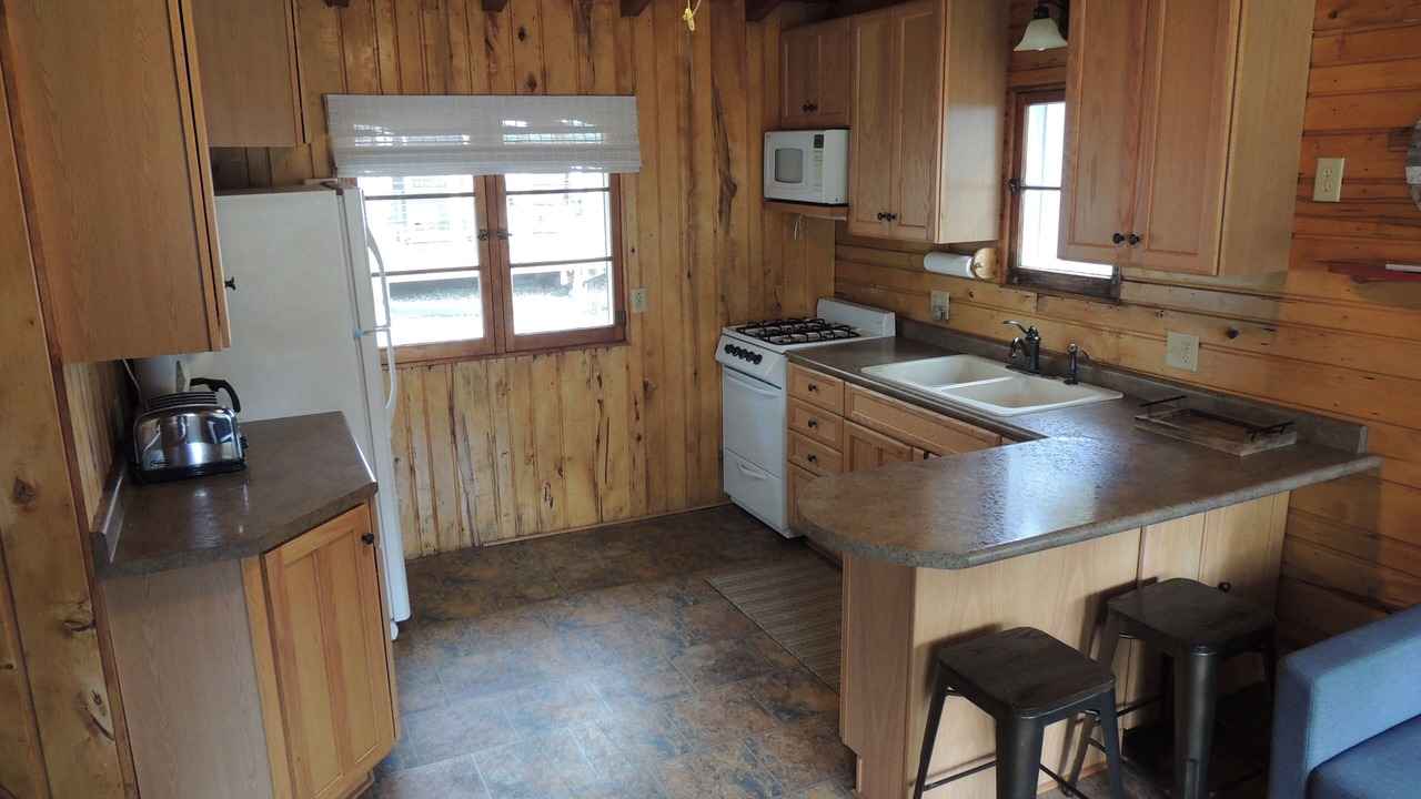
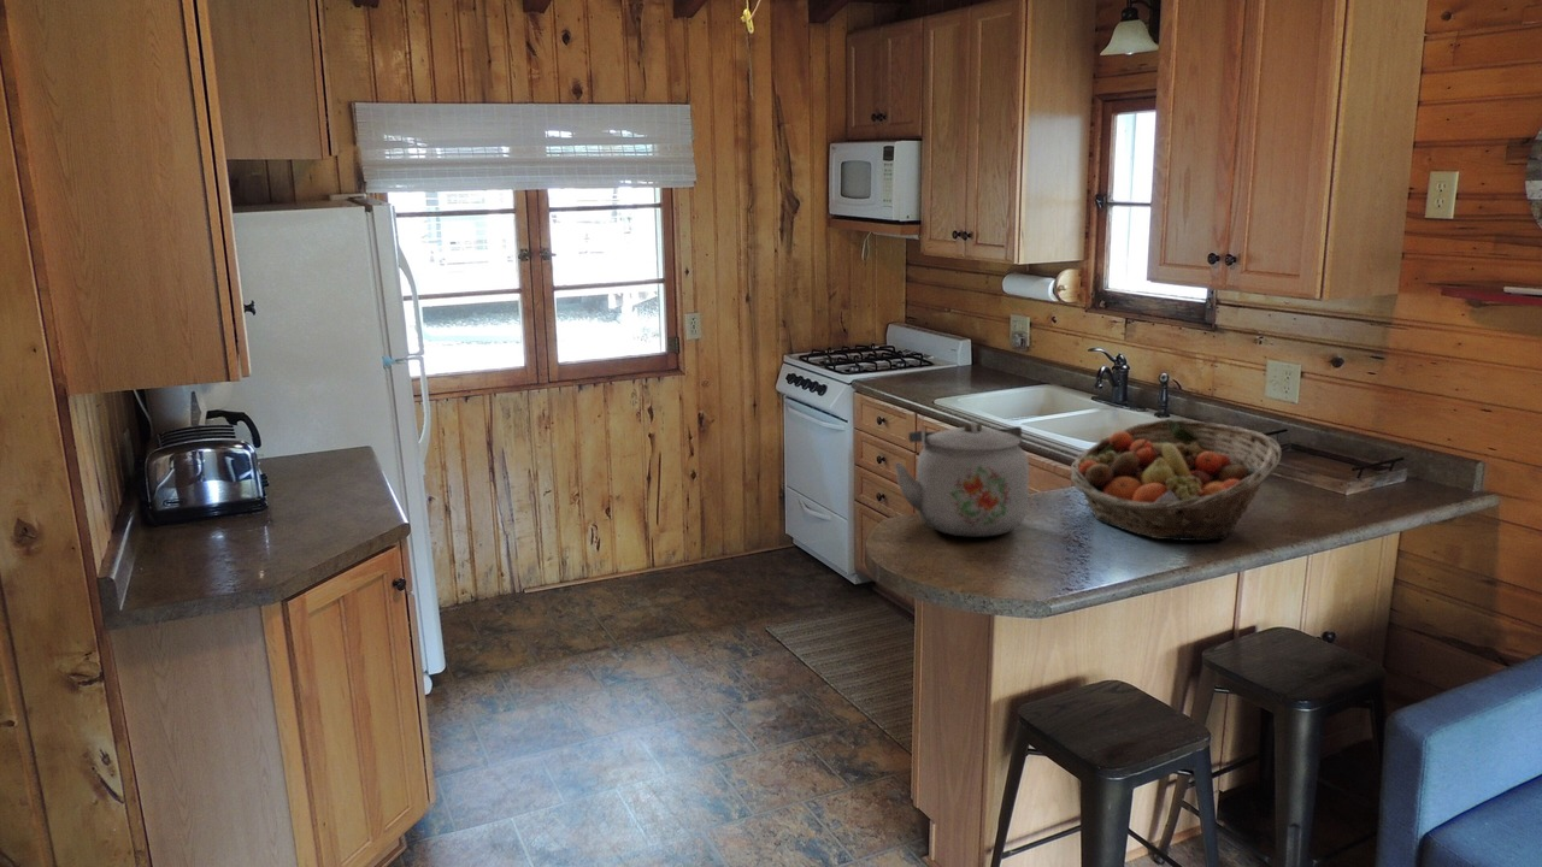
+ fruit basket [1070,418,1283,542]
+ kettle [893,420,1030,538]
